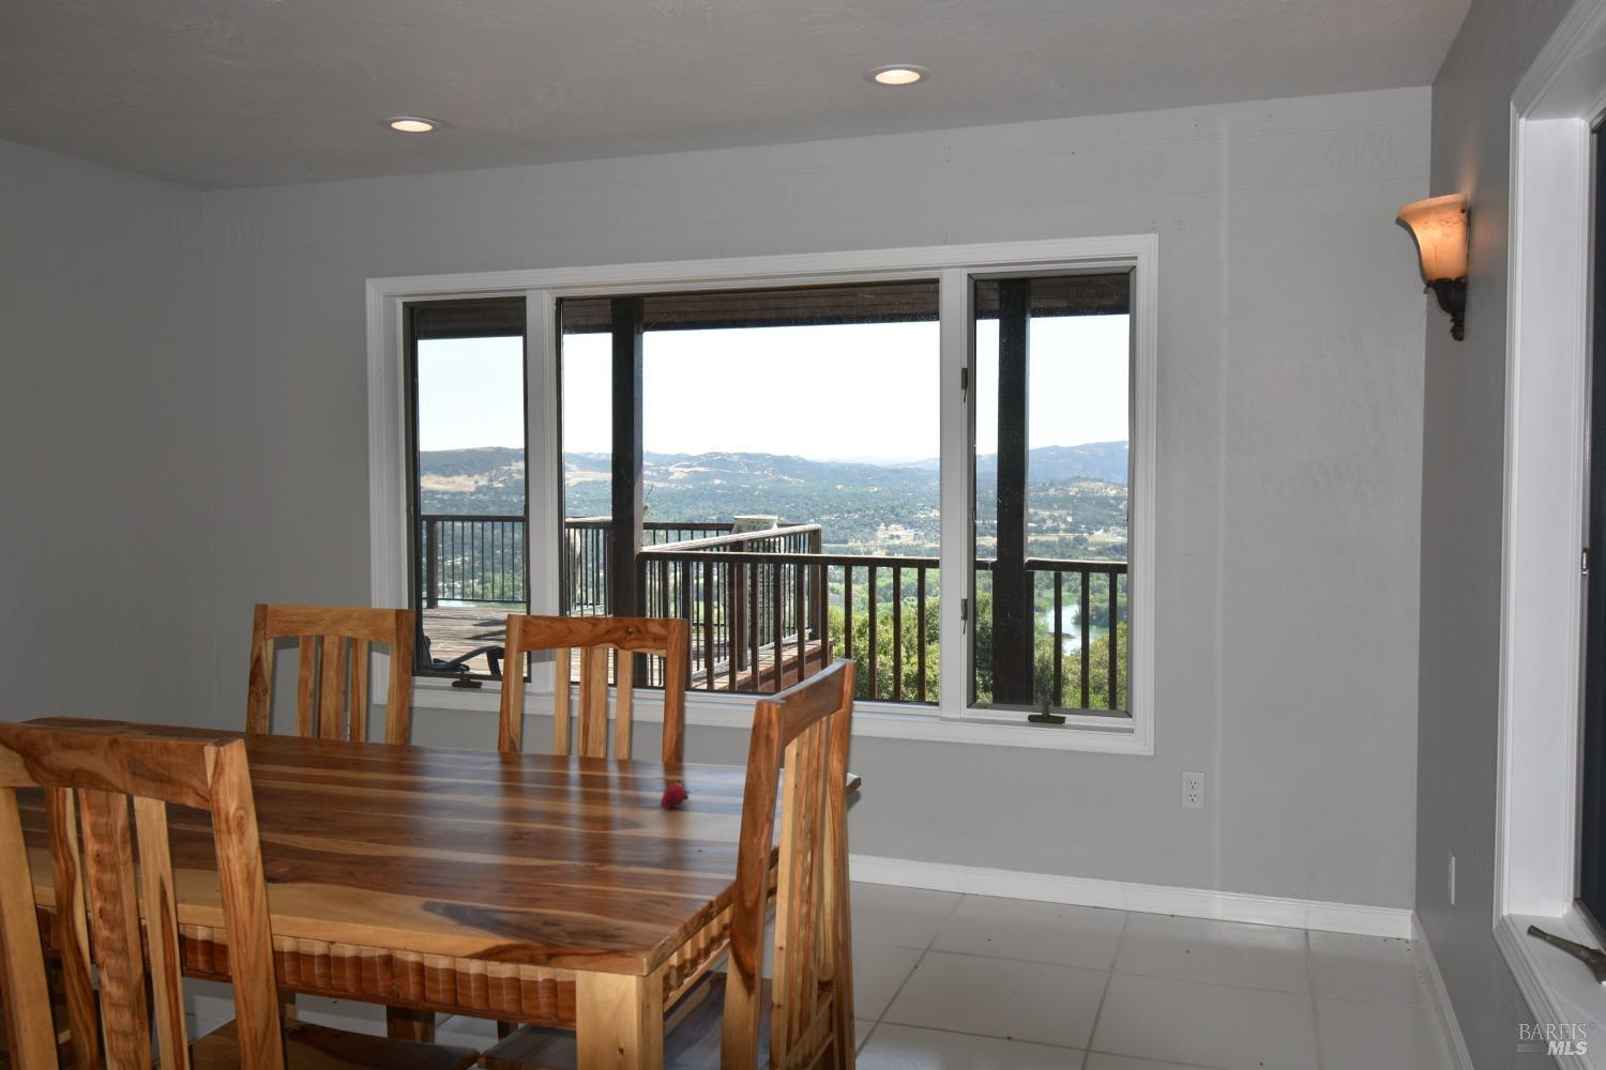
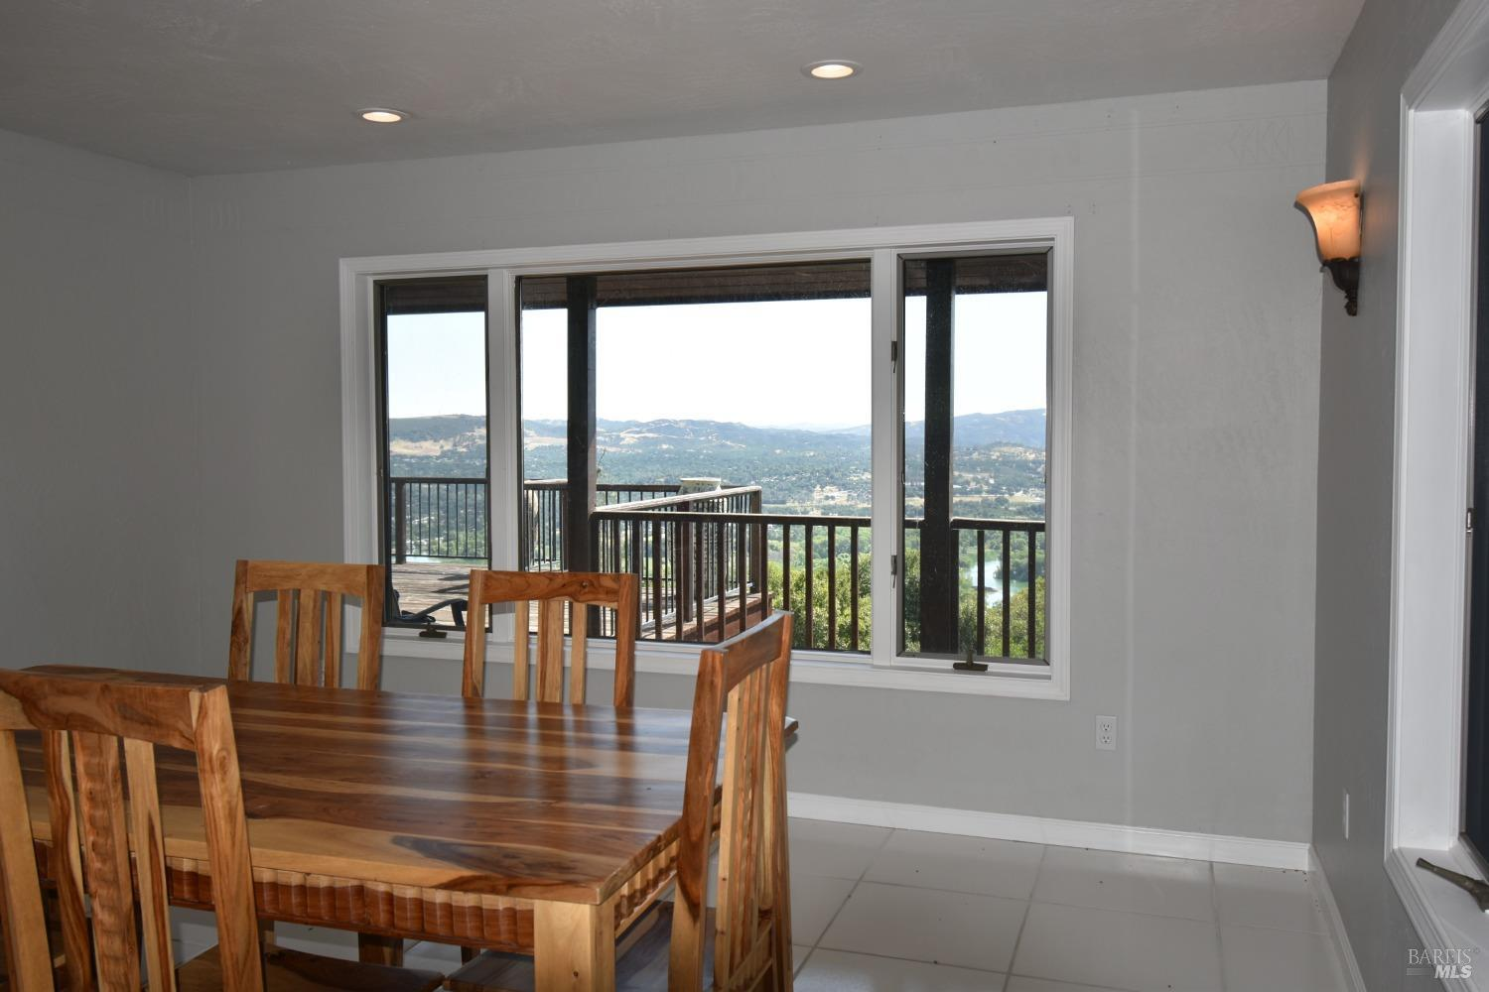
- fruit [660,777,692,808]
